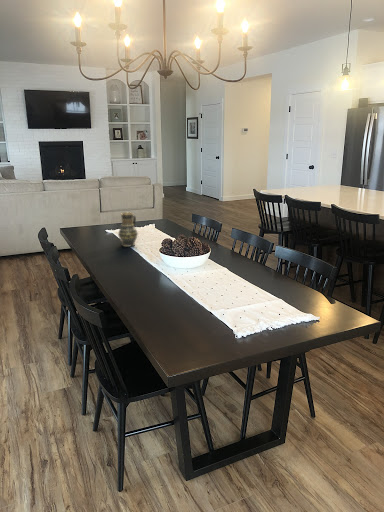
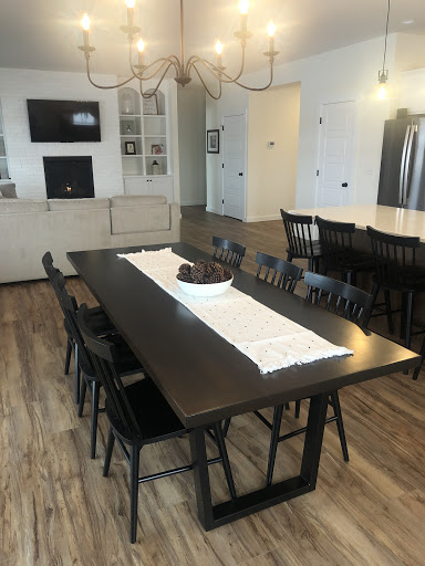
- vase [117,212,139,248]
